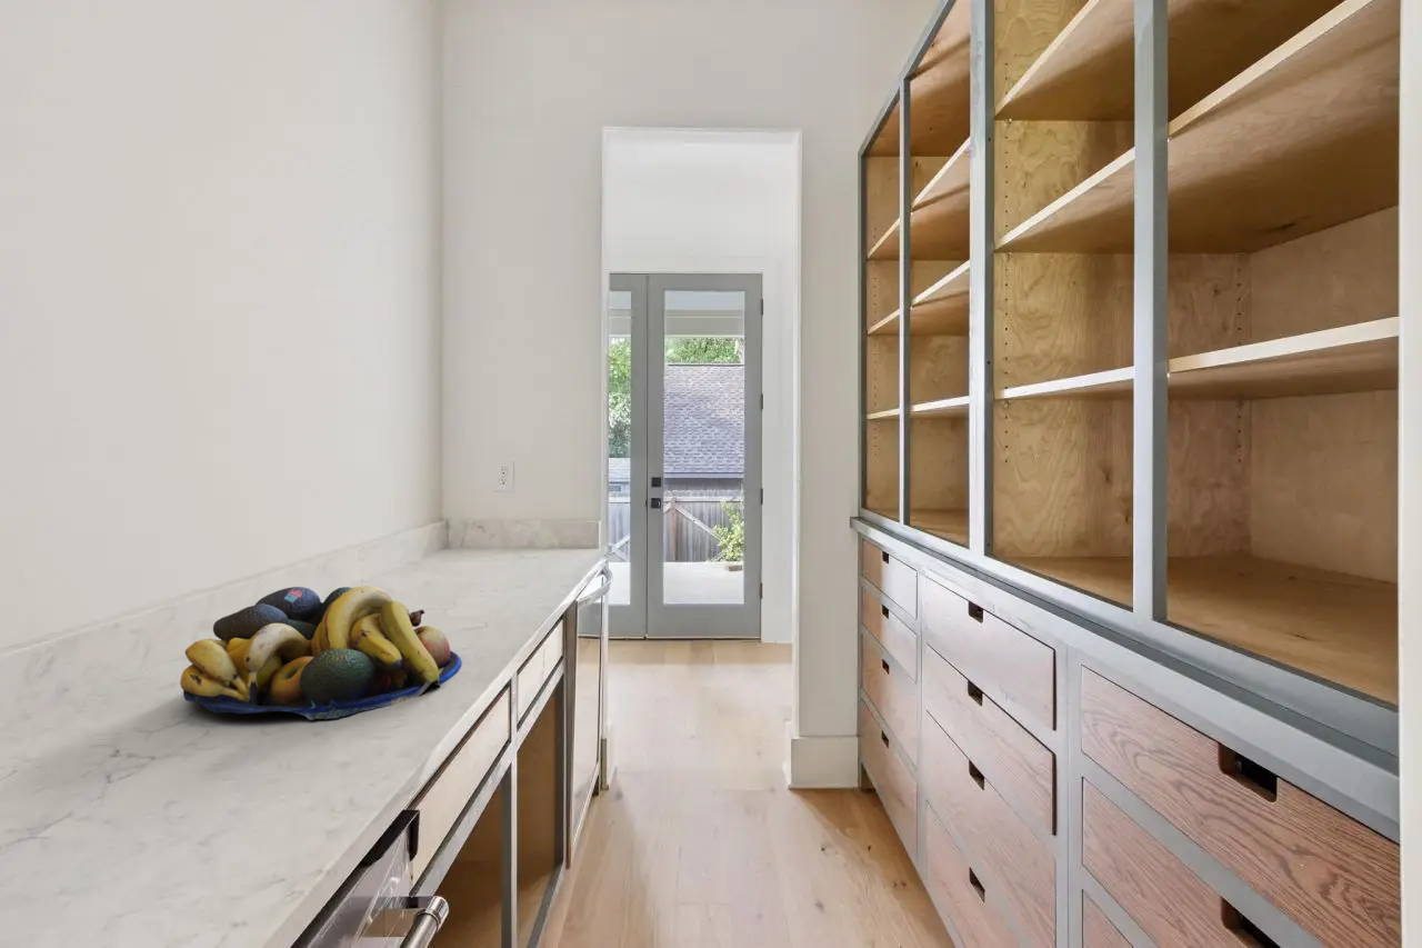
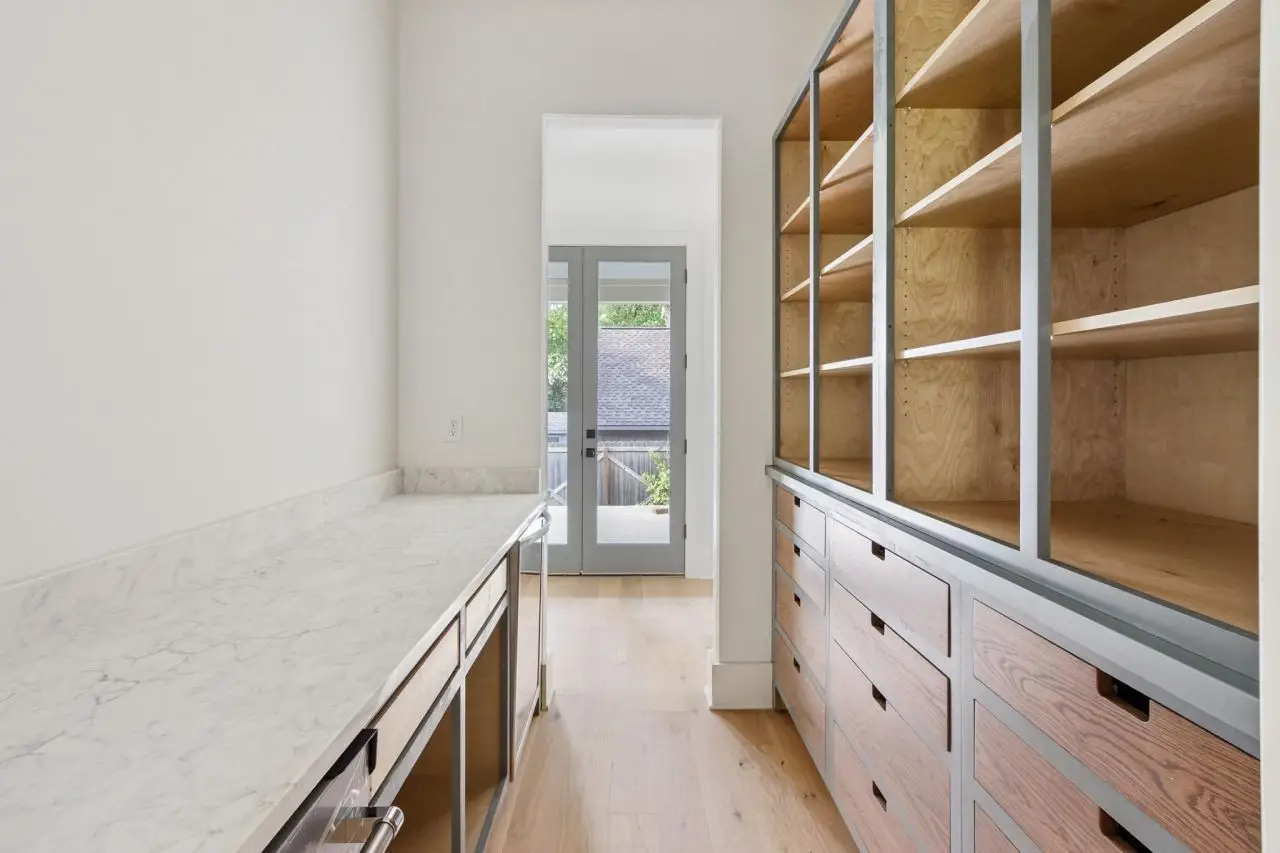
- fruit bowl [179,585,462,721]
